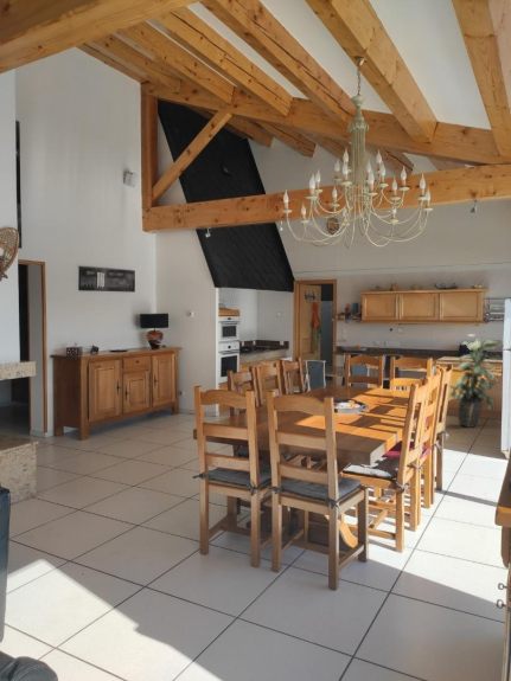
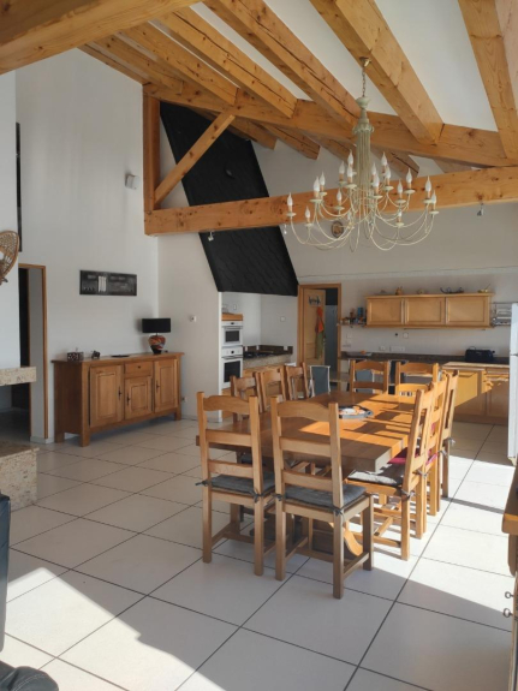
- indoor plant [448,333,504,429]
